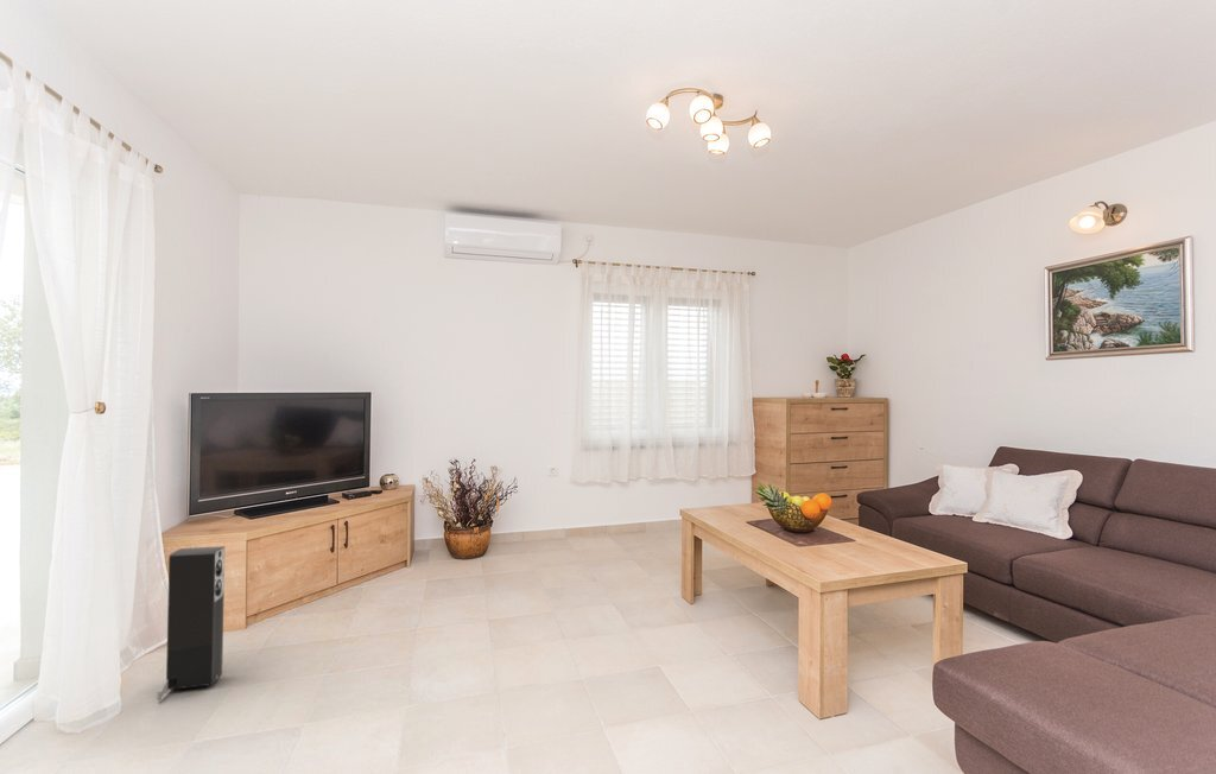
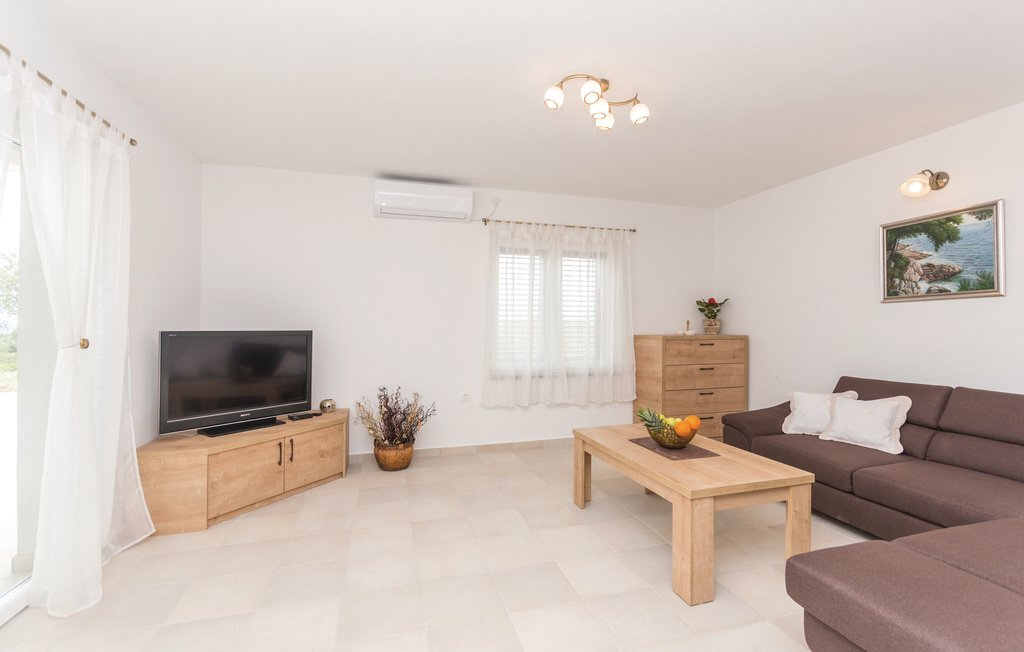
- speaker [156,545,226,702]
